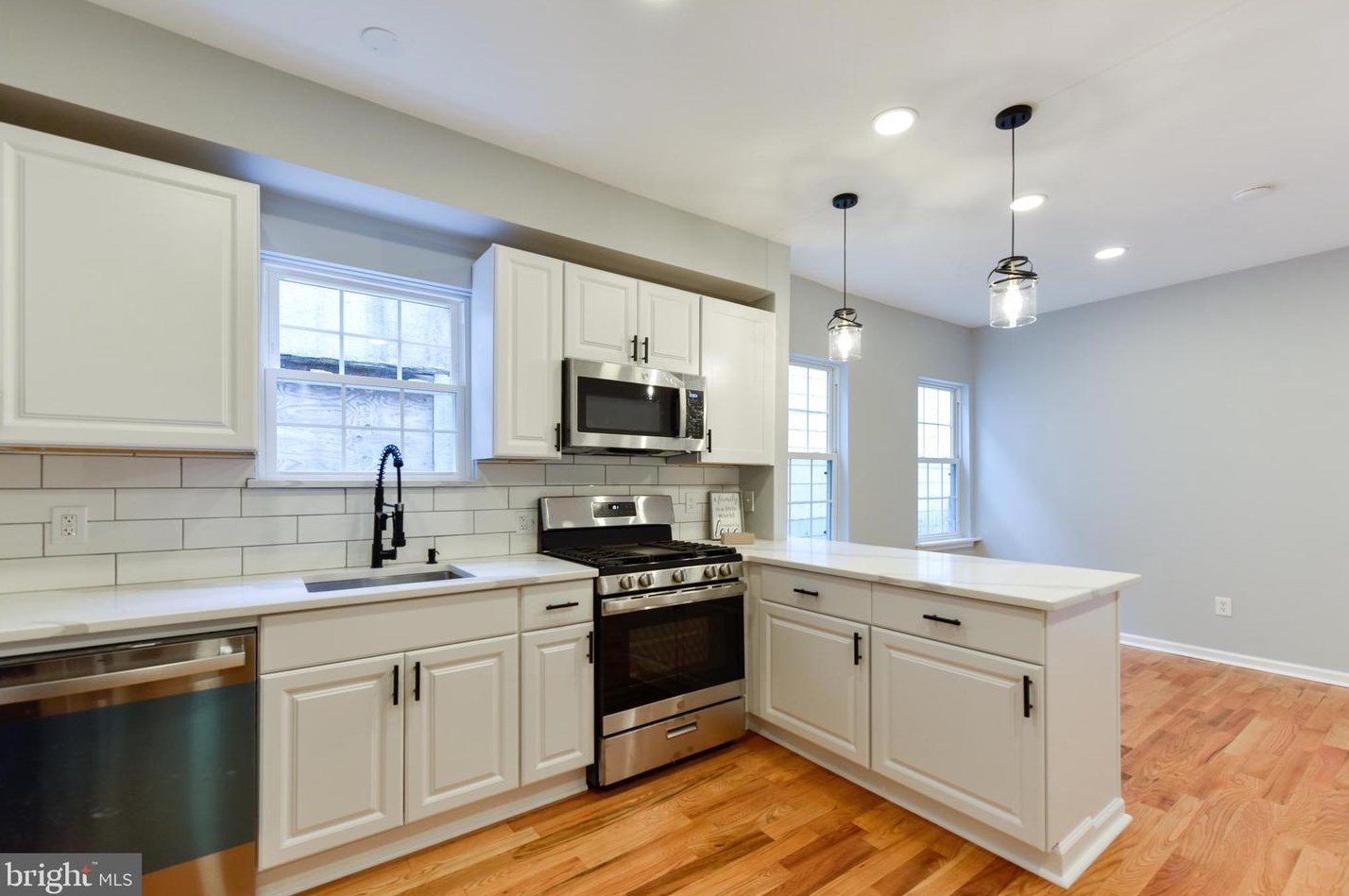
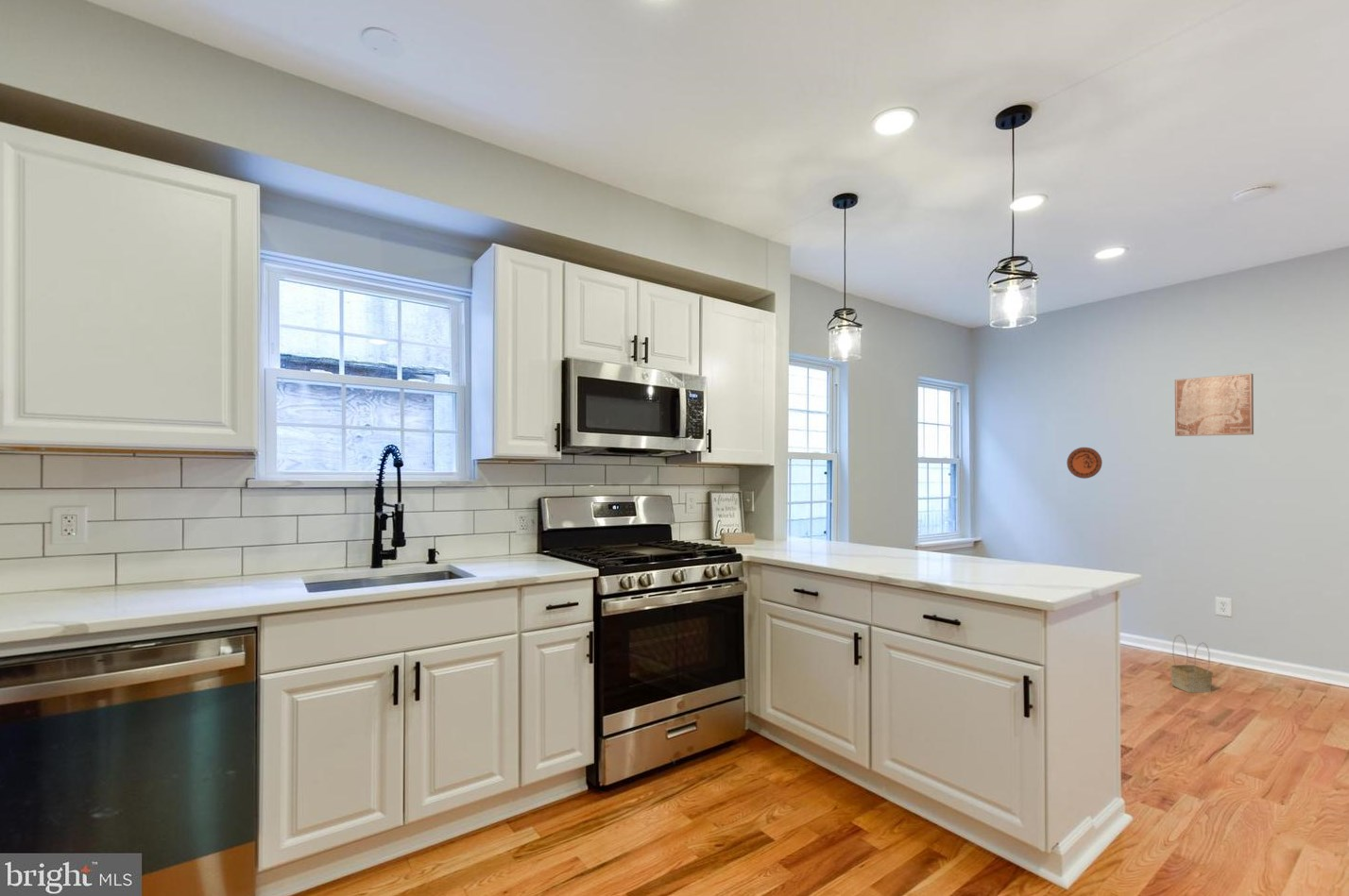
+ decorative plate [1067,447,1103,480]
+ basket [1170,634,1214,694]
+ wall art [1174,373,1255,437]
